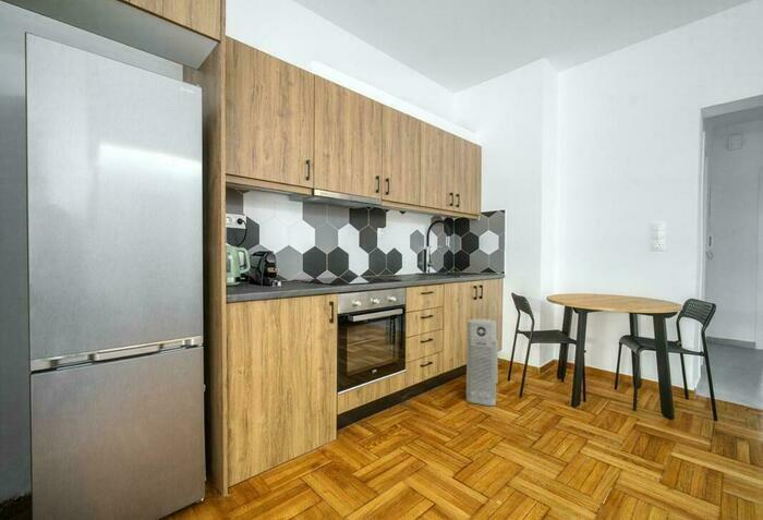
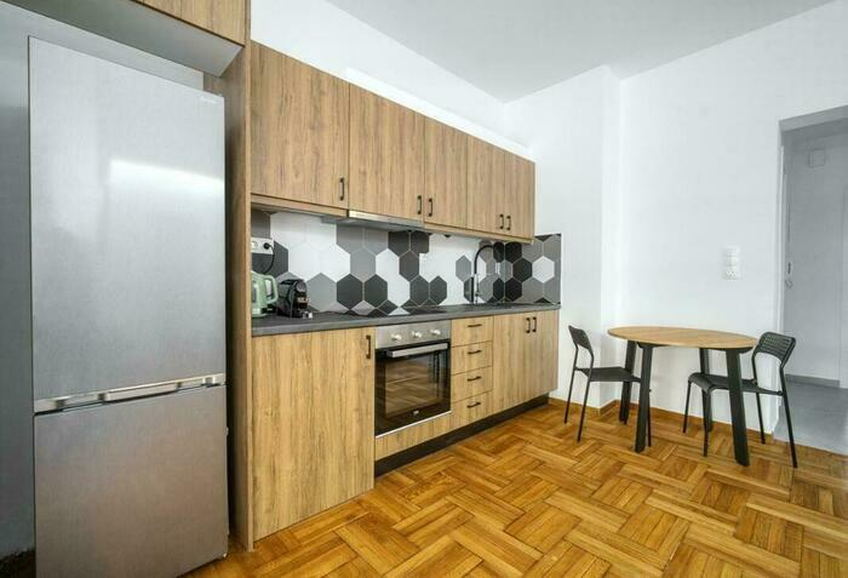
- air purifier [465,318,499,407]
